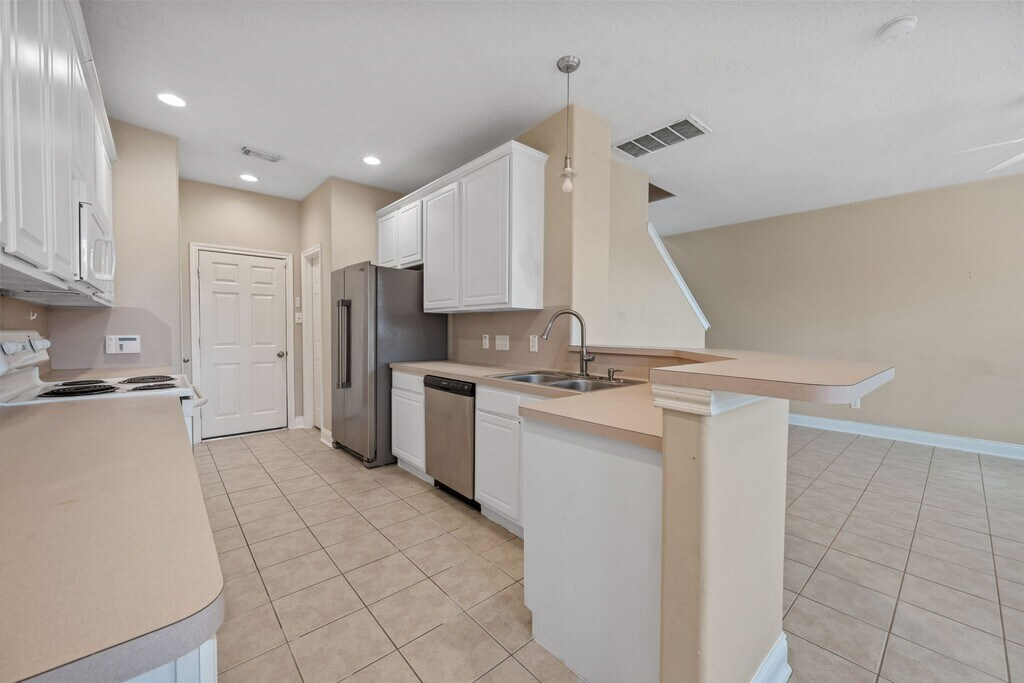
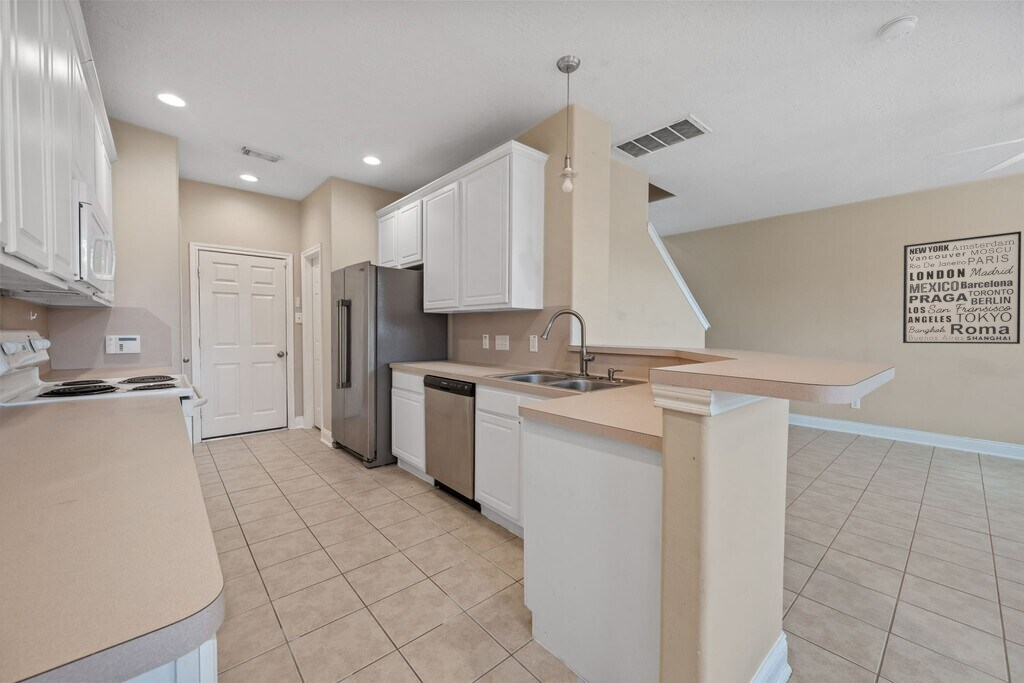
+ wall art [902,230,1022,345]
